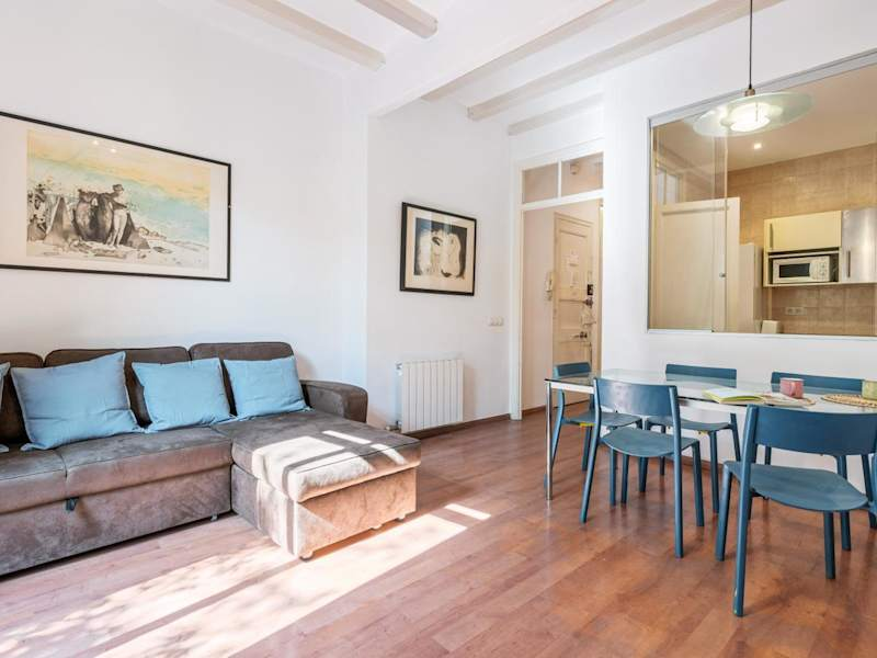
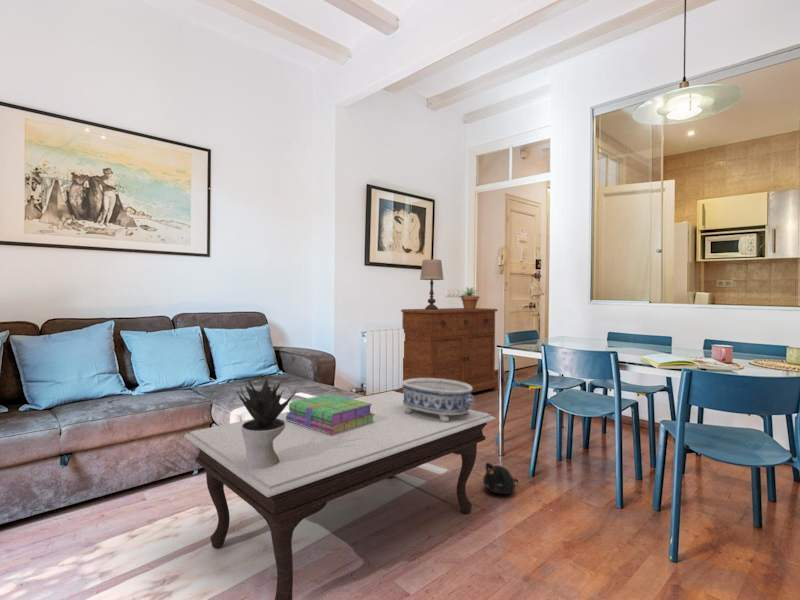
+ decorative bowl [402,378,475,422]
+ potted plant [236,372,298,469]
+ plush toy [482,461,519,495]
+ table lamp [419,259,445,310]
+ potted plant [457,285,481,309]
+ coffee table [183,390,497,600]
+ stack of books [286,393,375,435]
+ sideboard [397,307,499,394]
